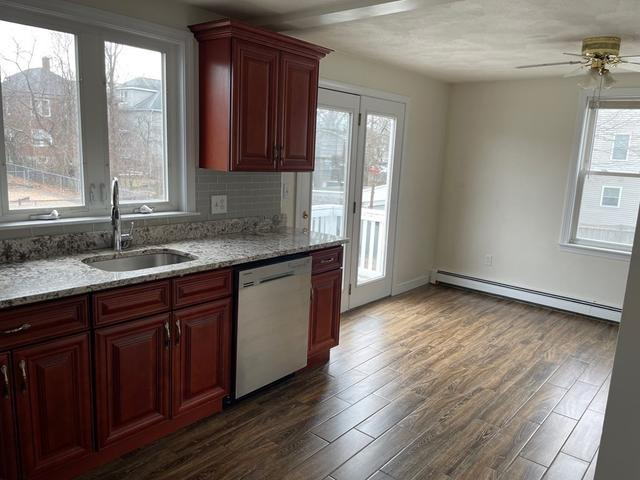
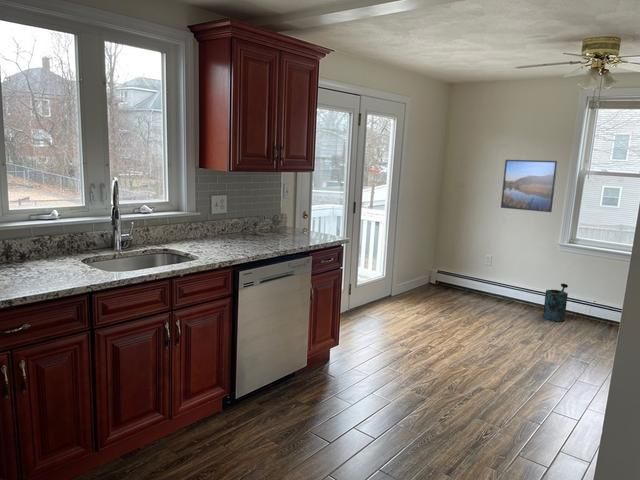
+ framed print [500,159,558,213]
+ watering can [542,283,569,322]
